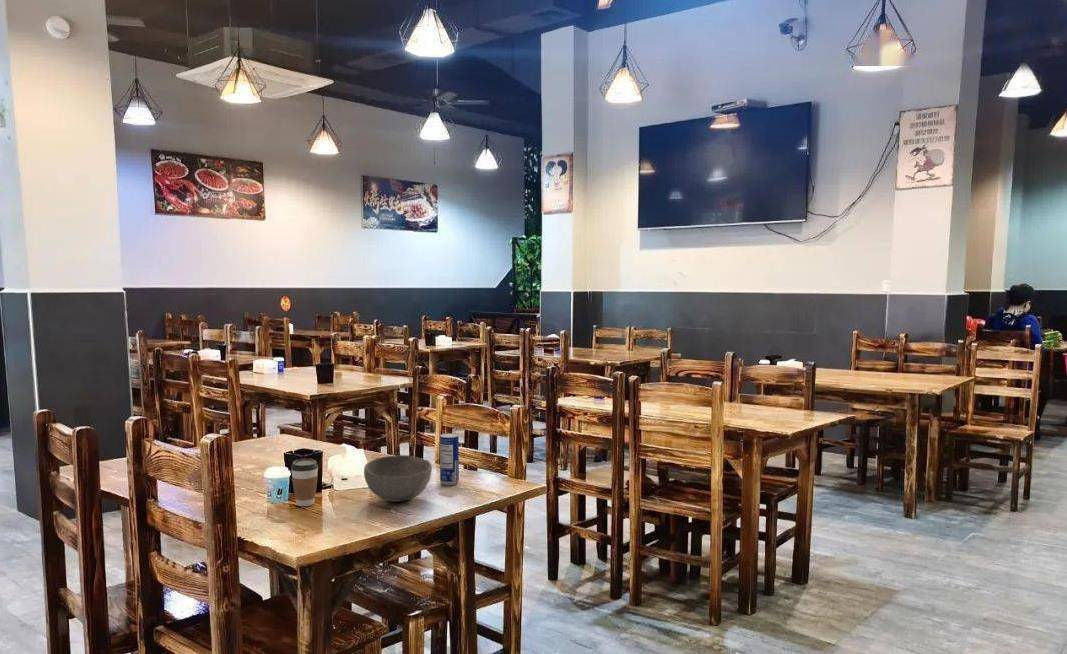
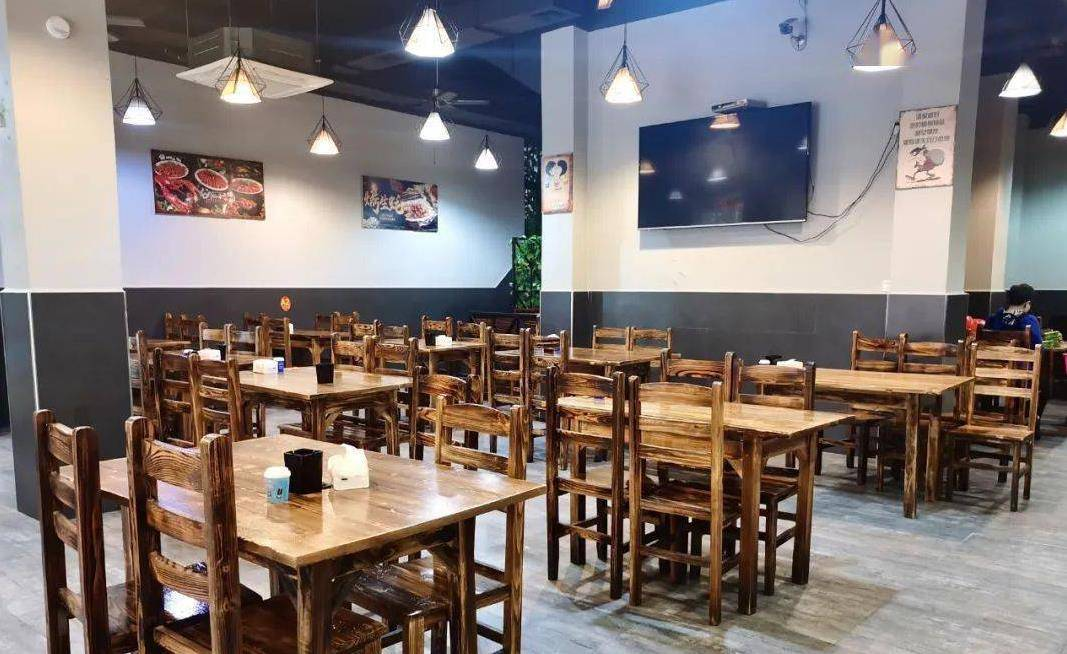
- beverage can [439,432,460,486]
- bowl [363,454,433,503]
- coffee cup [290,458,319,507]
